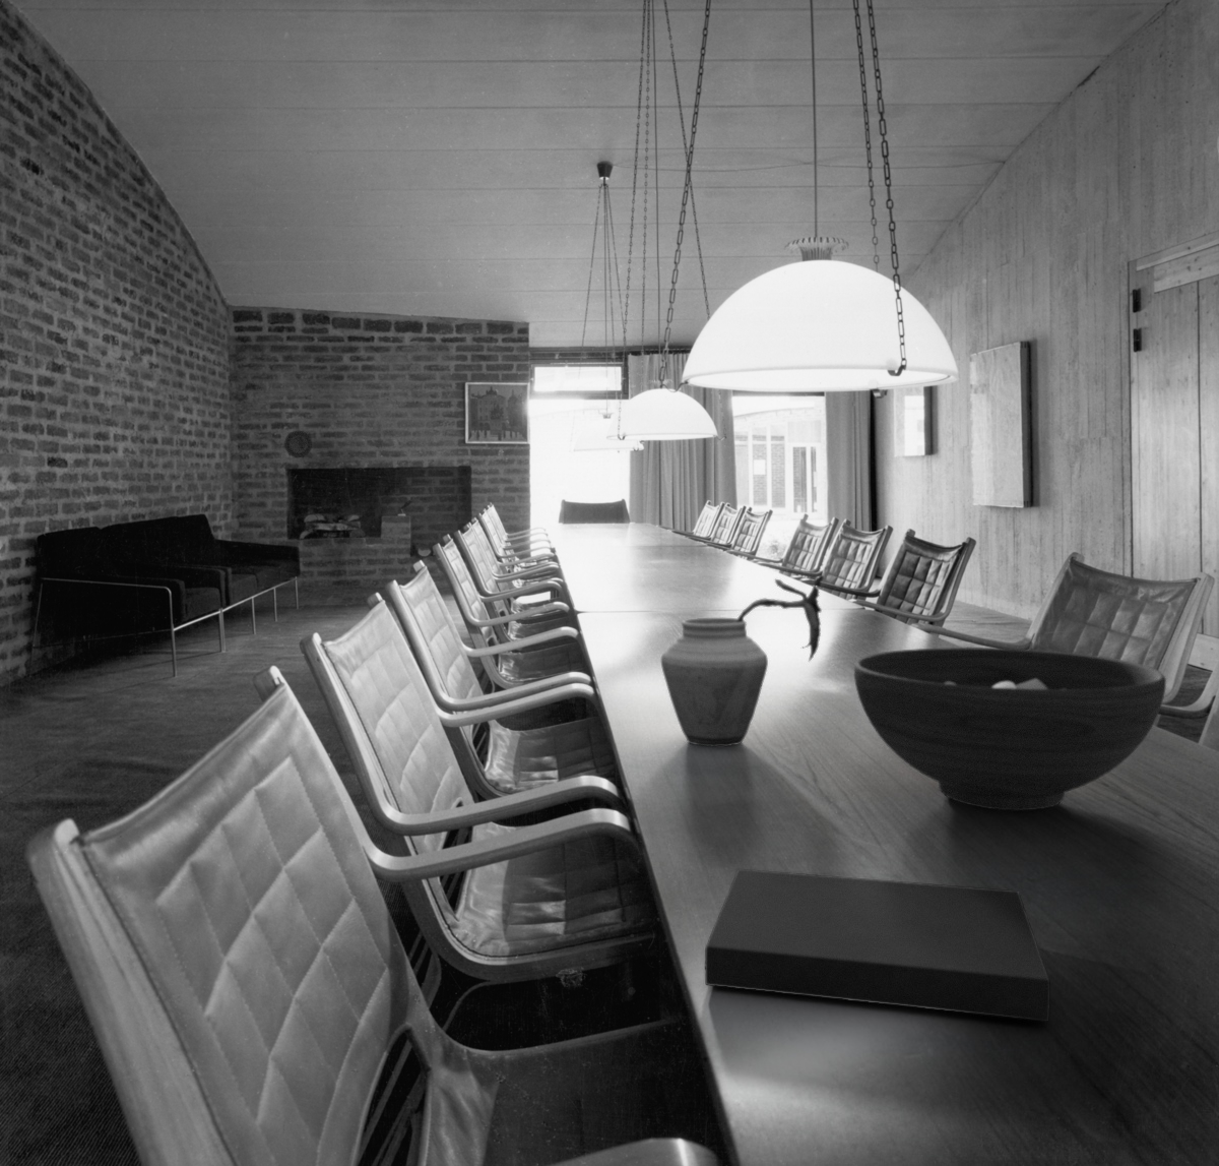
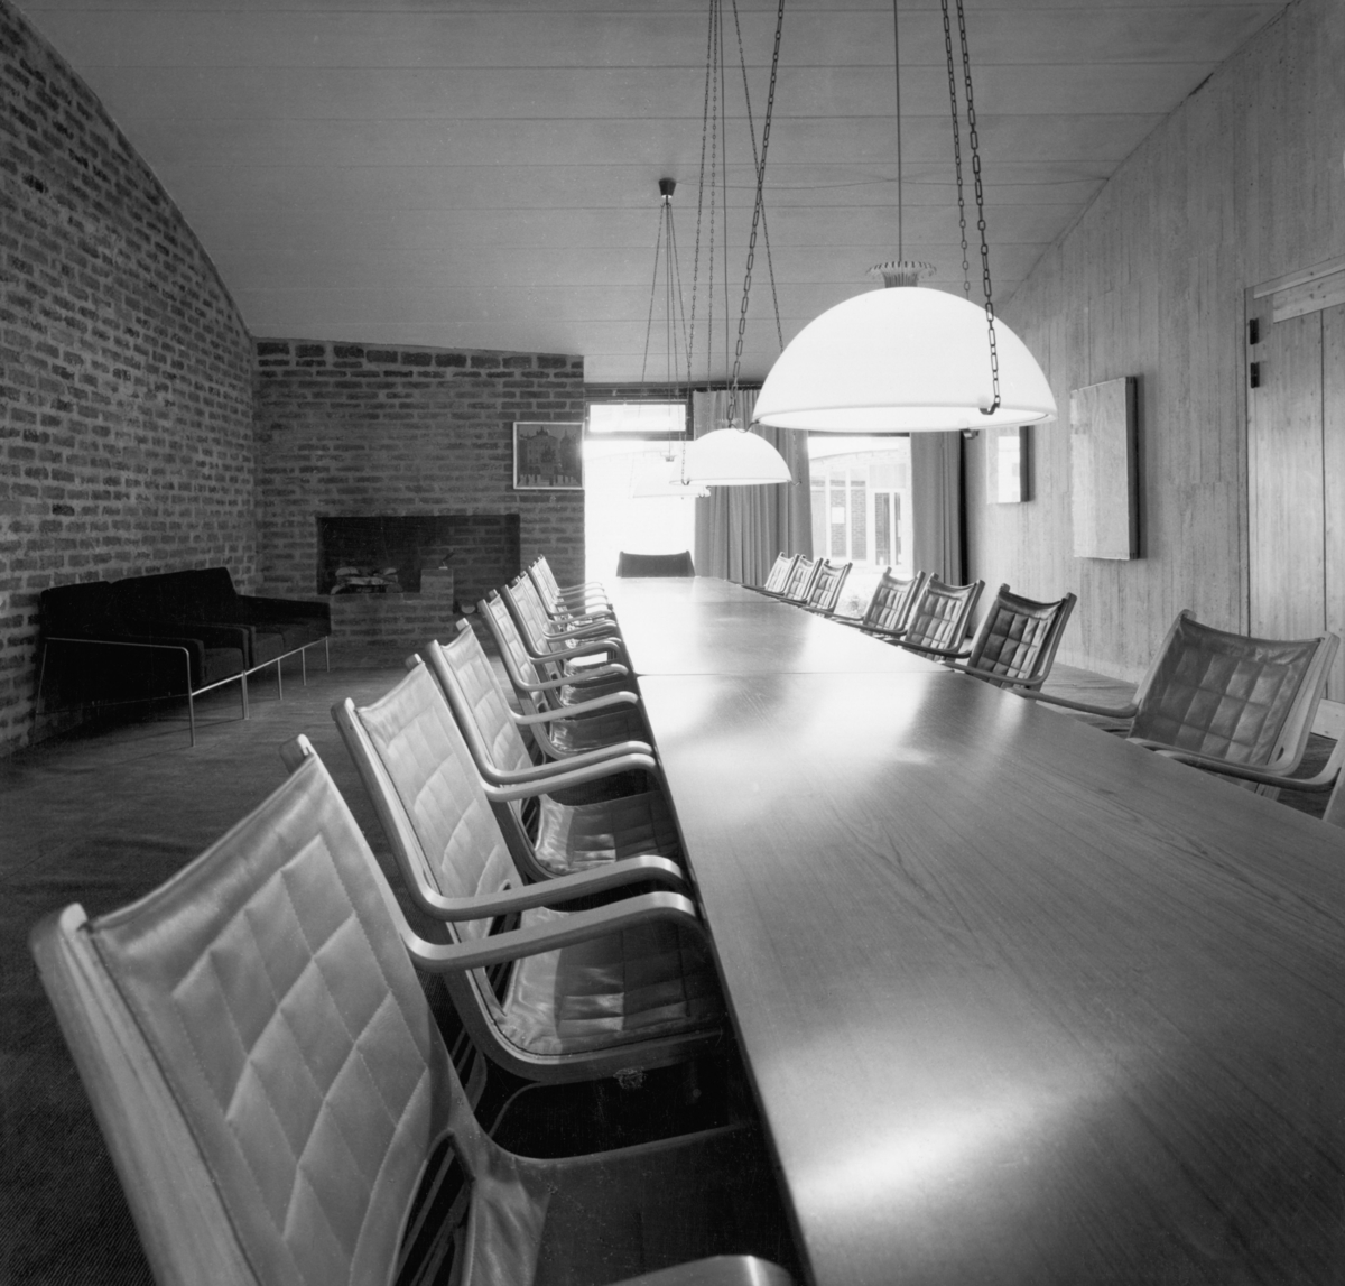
- notebook [704,868,1051,1022]
- vase [661,573,825,748]
- decorative plate [283,430,312,458]
- fruit bowl [853,647,1167,811]
